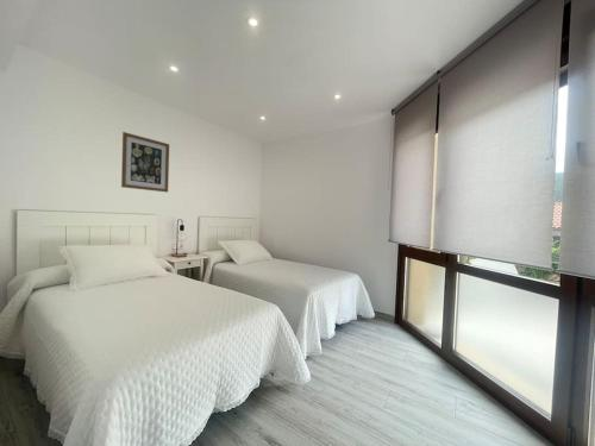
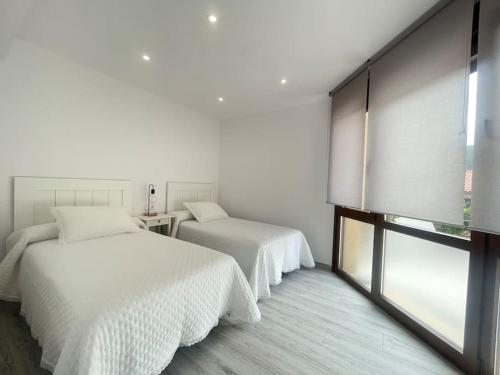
- wall art [120,131,170,194]
